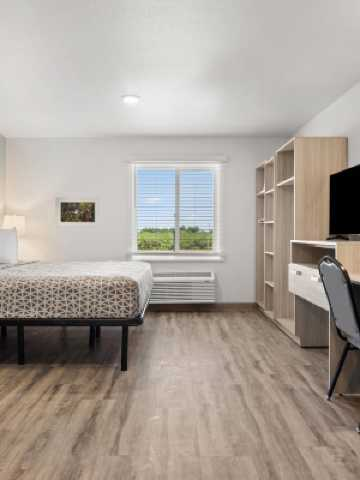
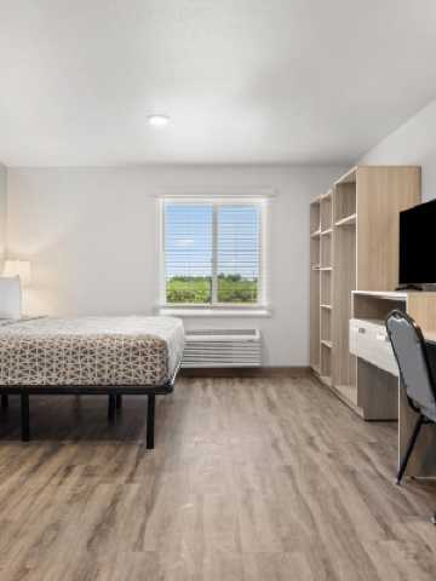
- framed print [55,196,101,228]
